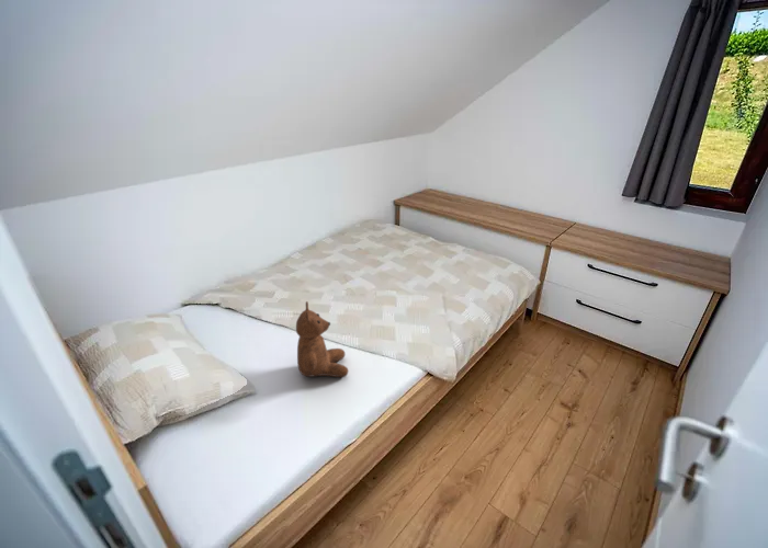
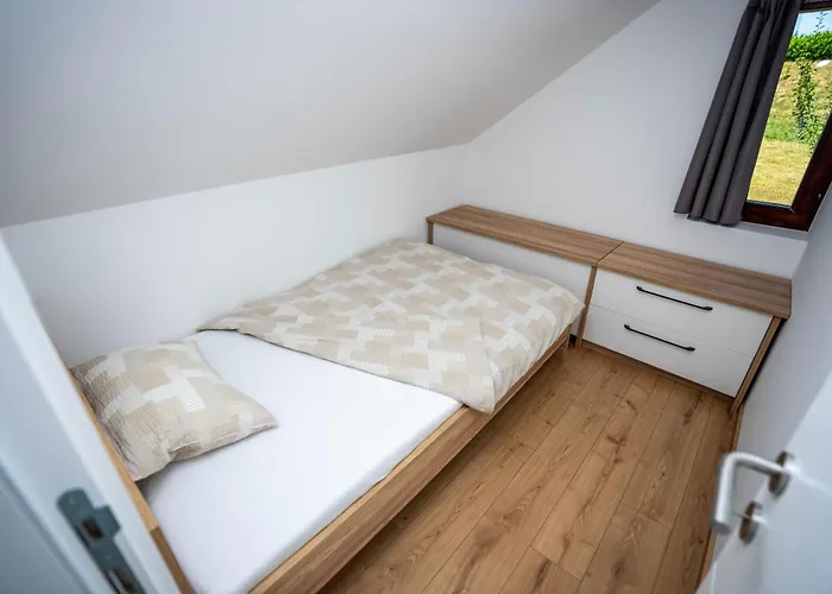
- teddy bear [295,300,349,378]
